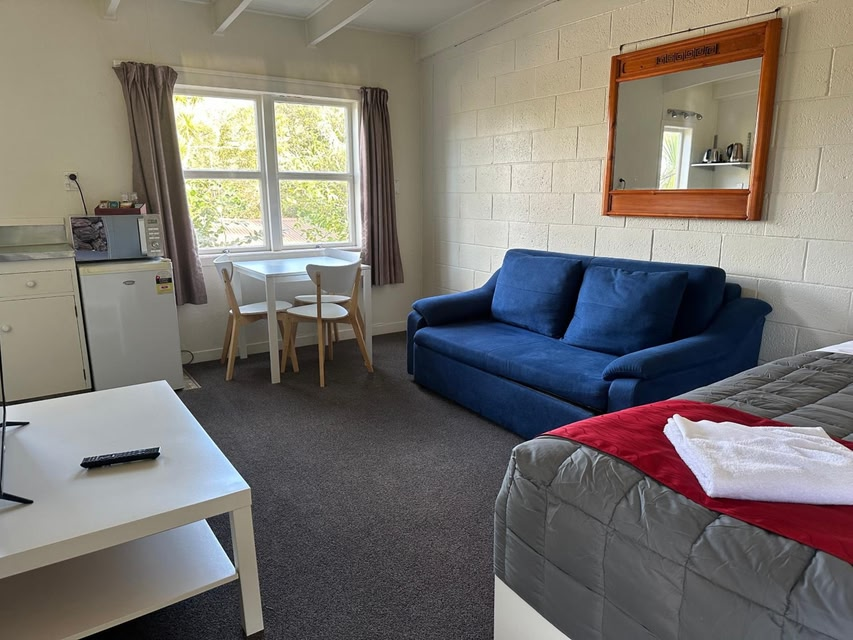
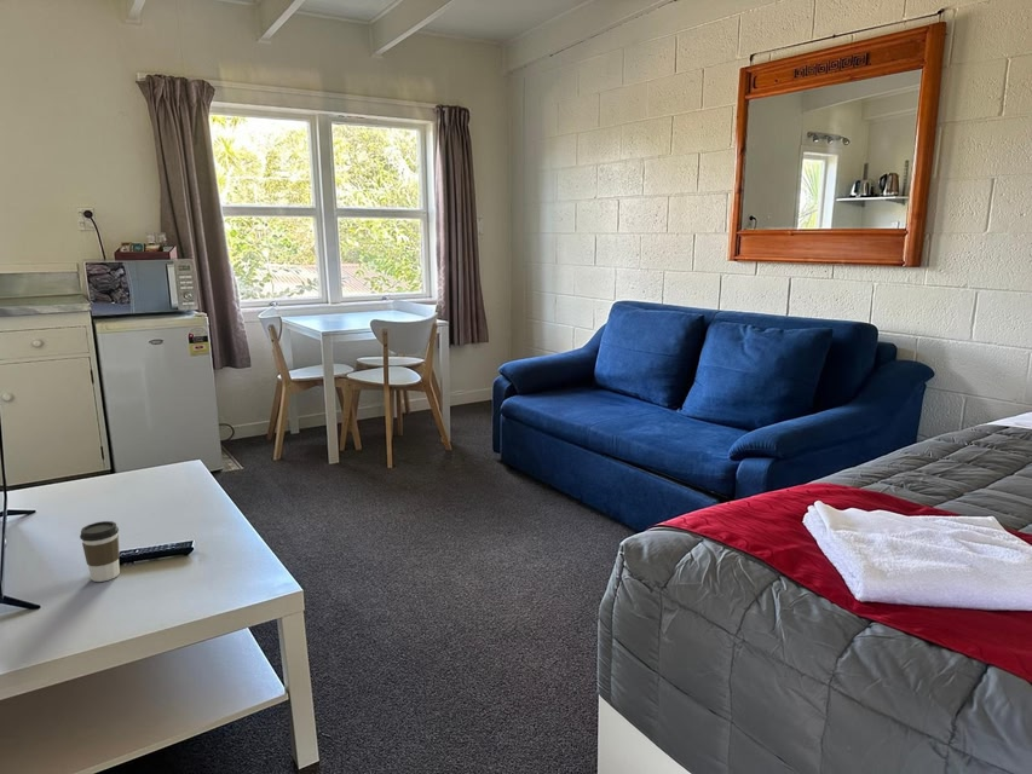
+ coffee cup [79,520,121,583]
